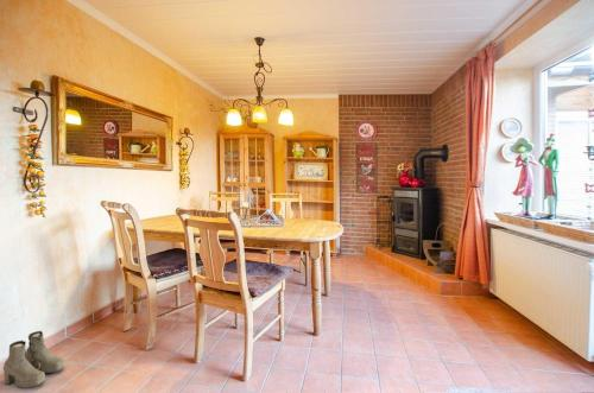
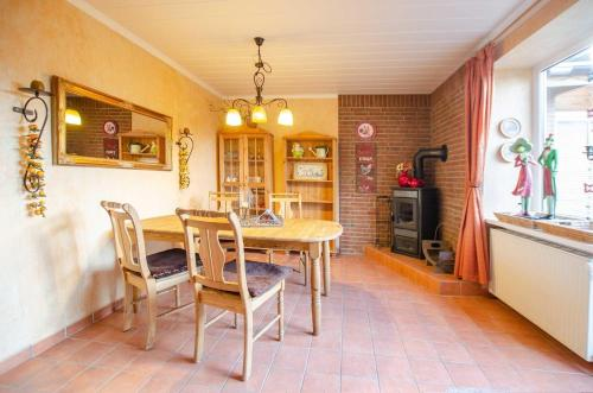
- boots [2,330,65,389]
